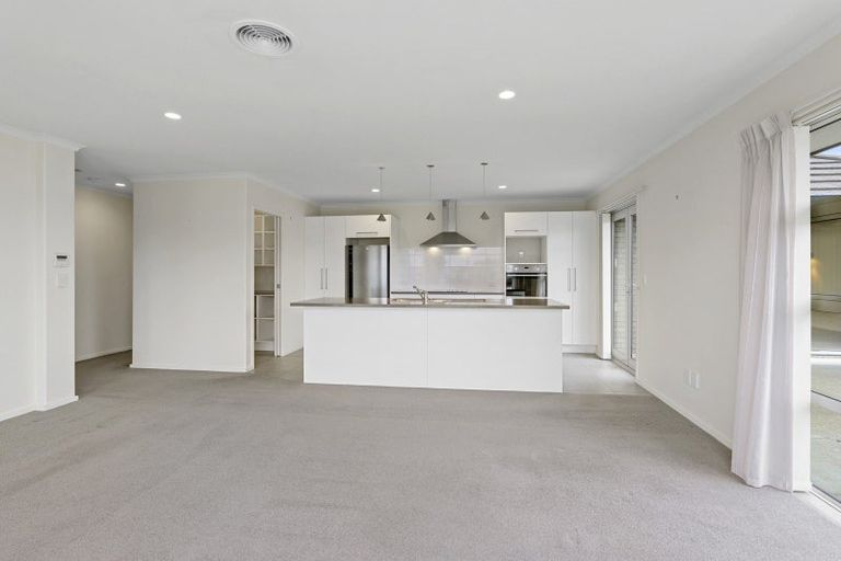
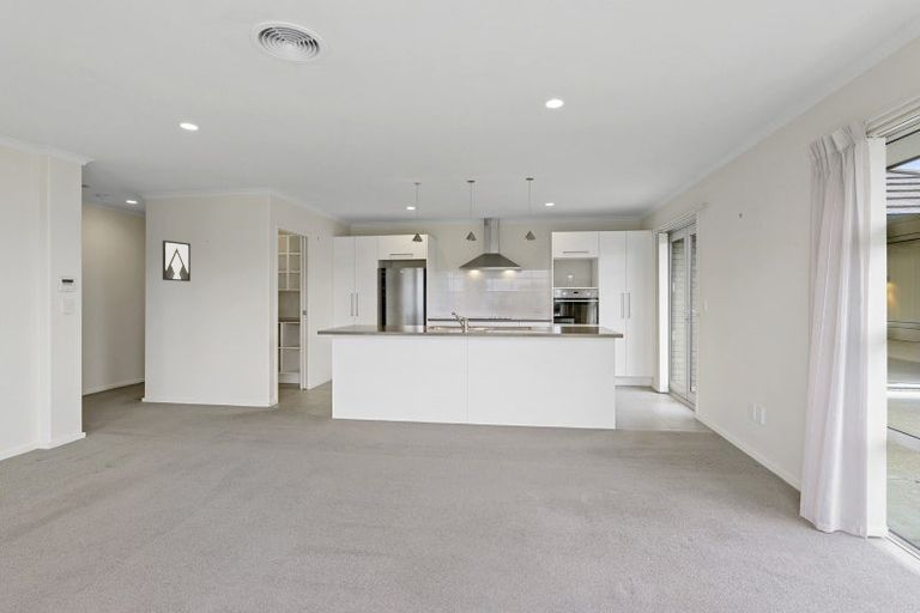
+ wall art [162,239,192,283]
